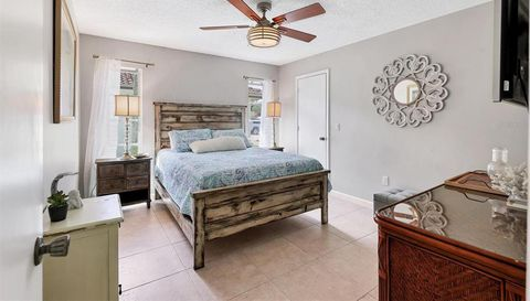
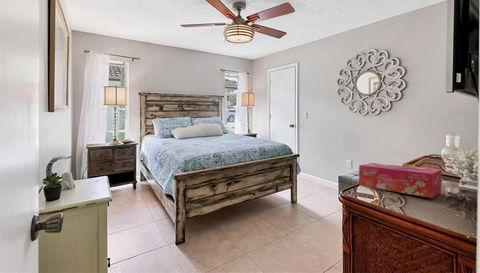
+ tissue box [358,162,443,199]
